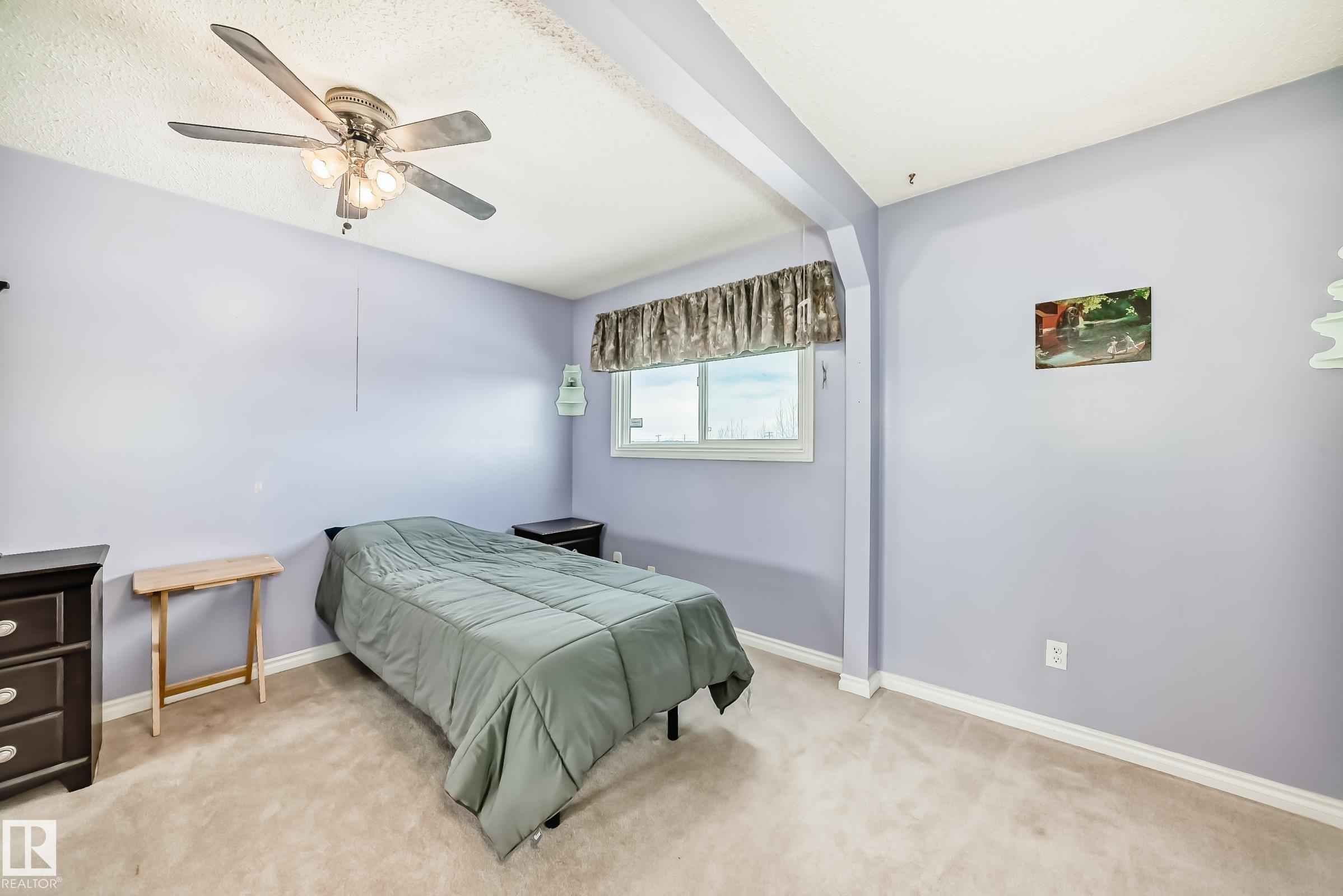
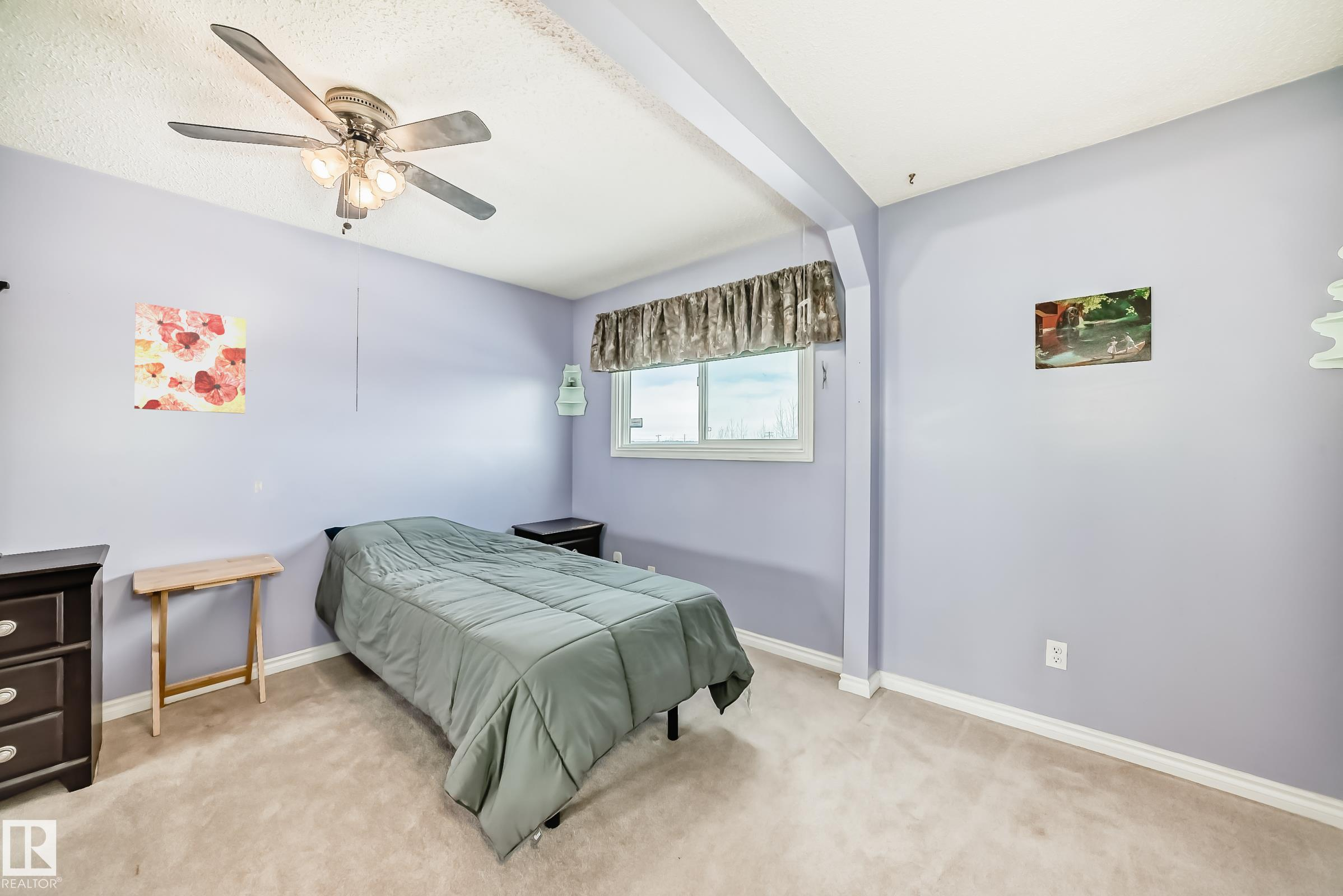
+ wall art [134,302,247,414]
